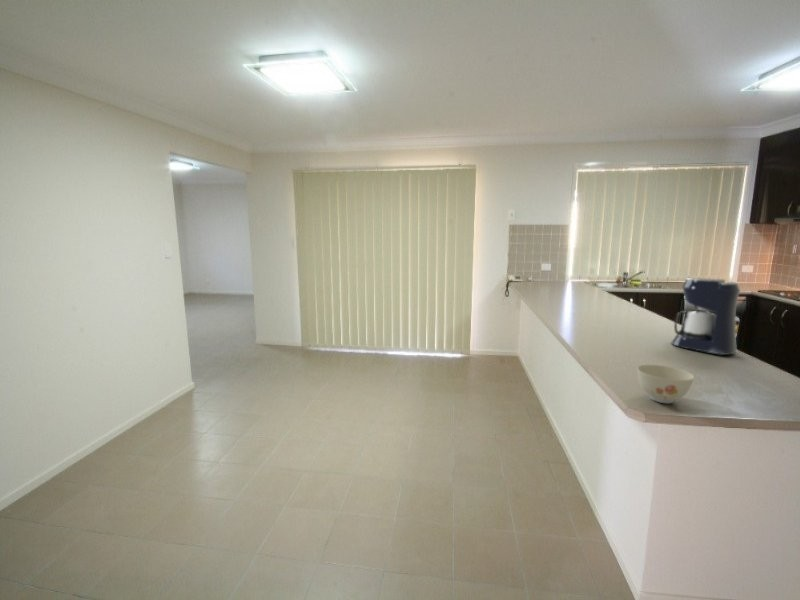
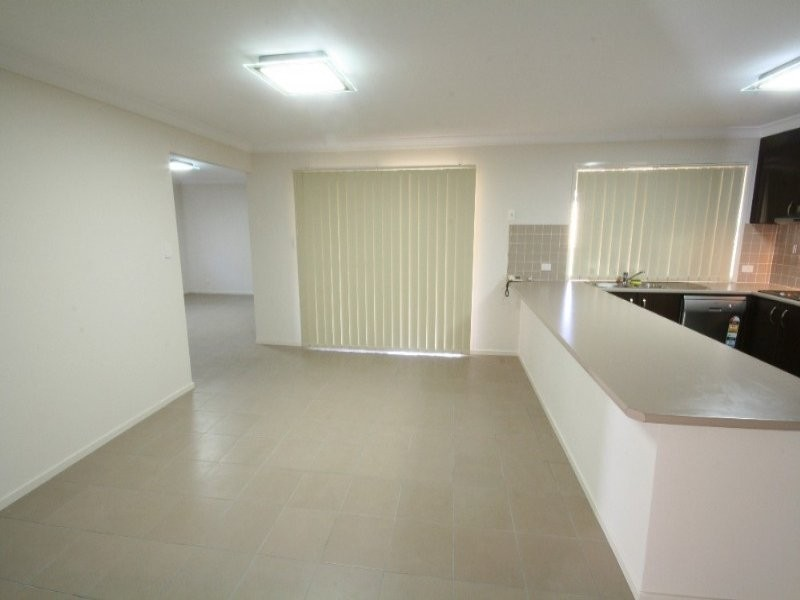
- bowl [636,364,695,404]
- coffee maker [670,277,741,356]
